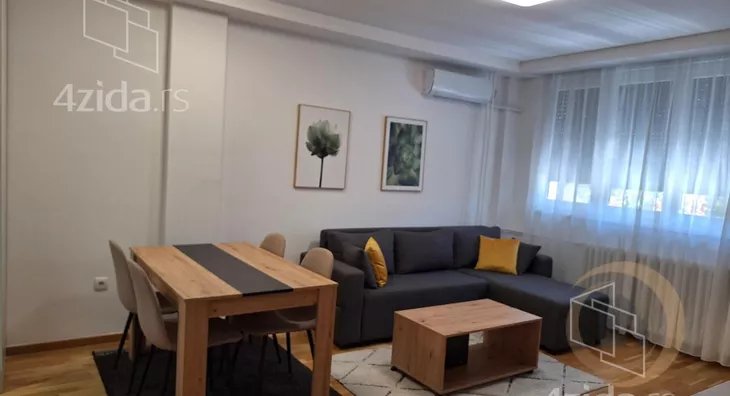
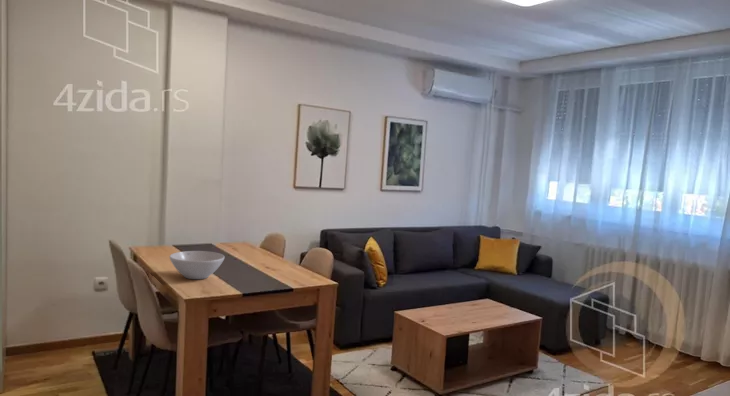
+ bowl [169,250,226,280]
